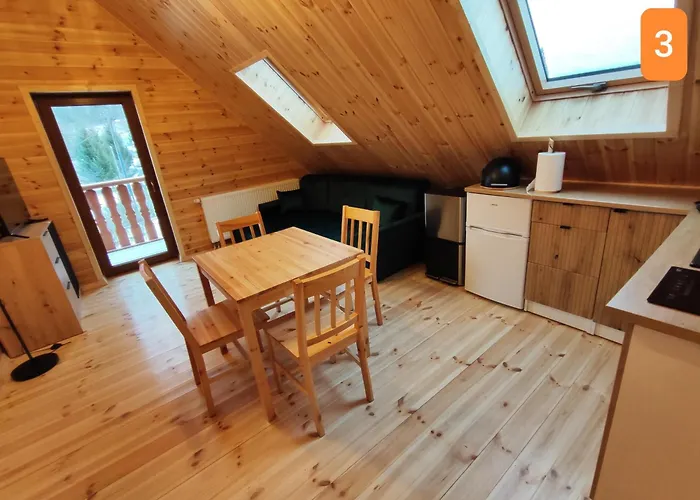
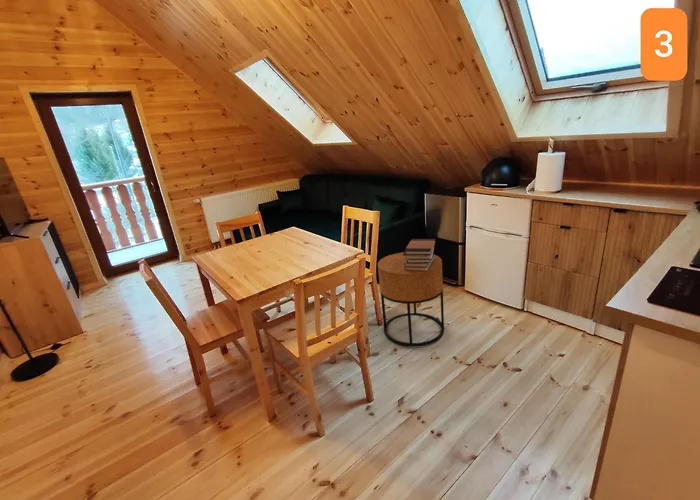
+ book stack [403,238,436,271]
+ side table [377,251,445,348]
